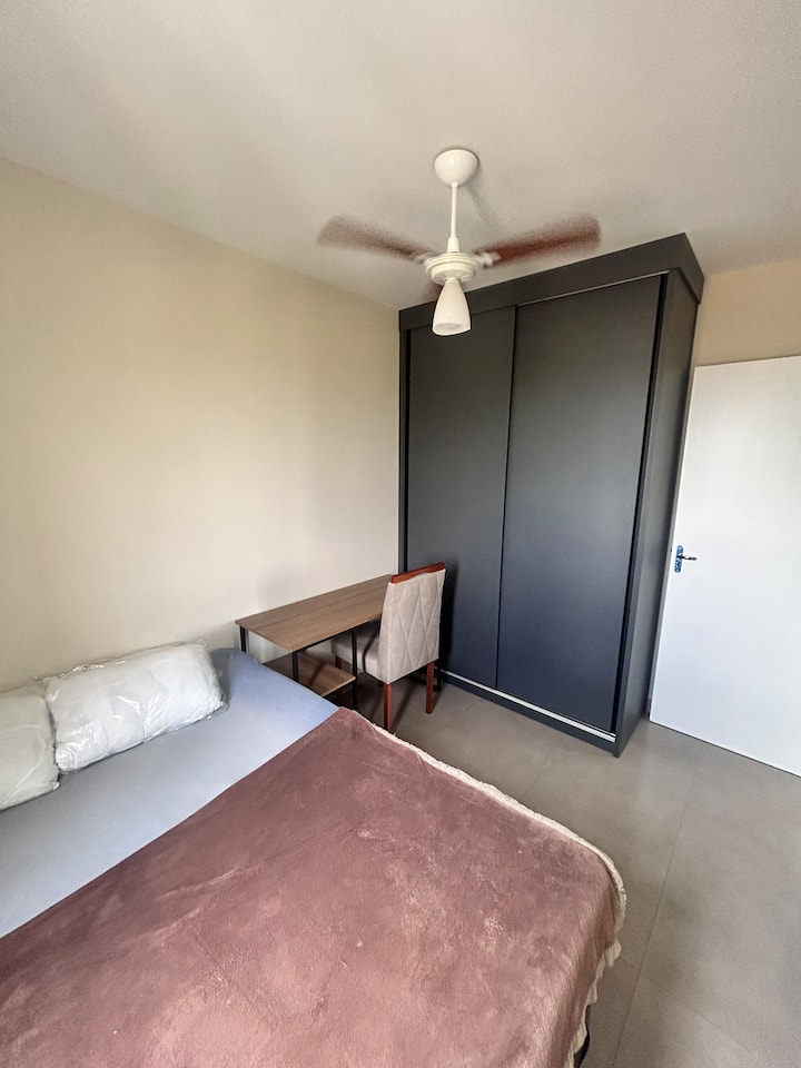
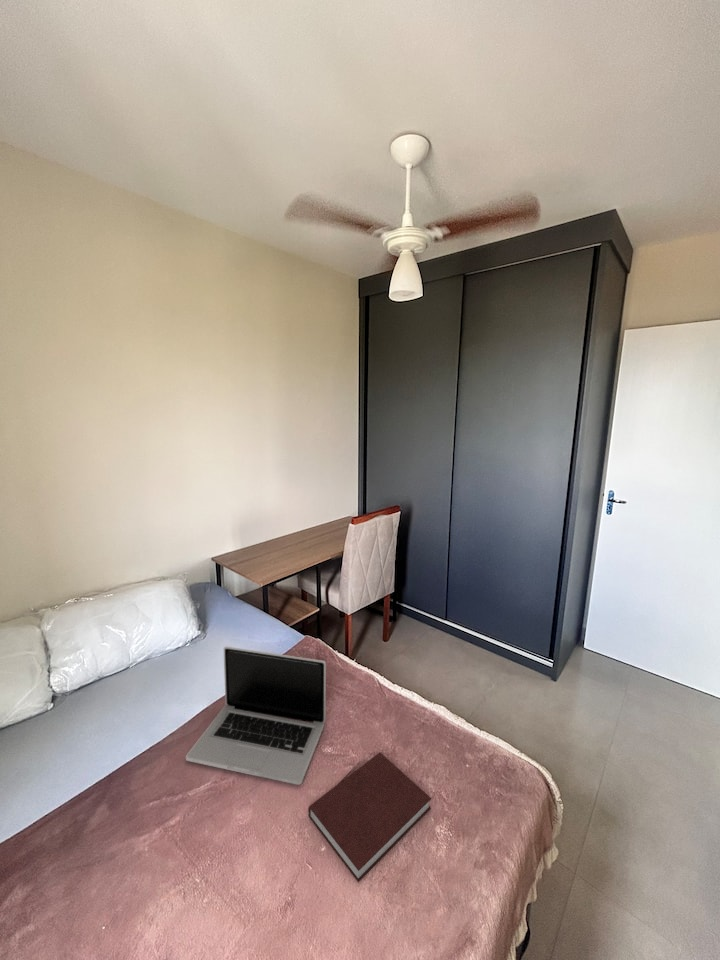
+ notebook [307,752,433,883]
+ laptop [185,646,327,786]
